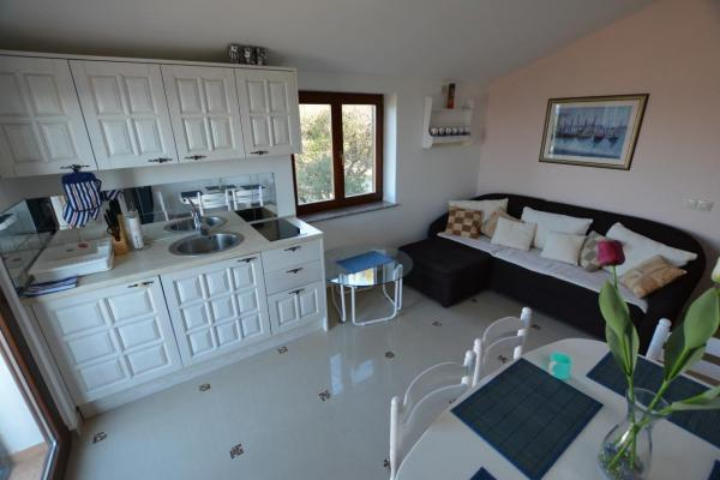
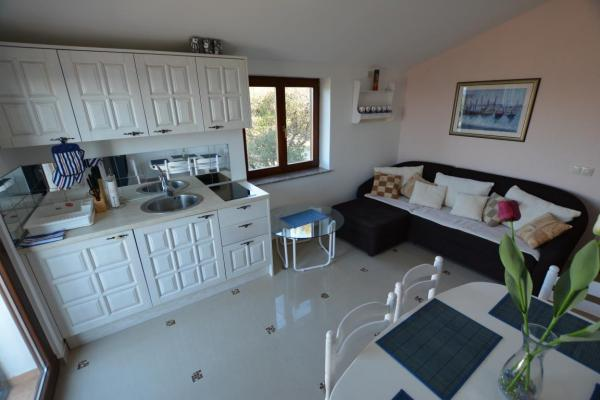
- cup [547,352,574,380]
